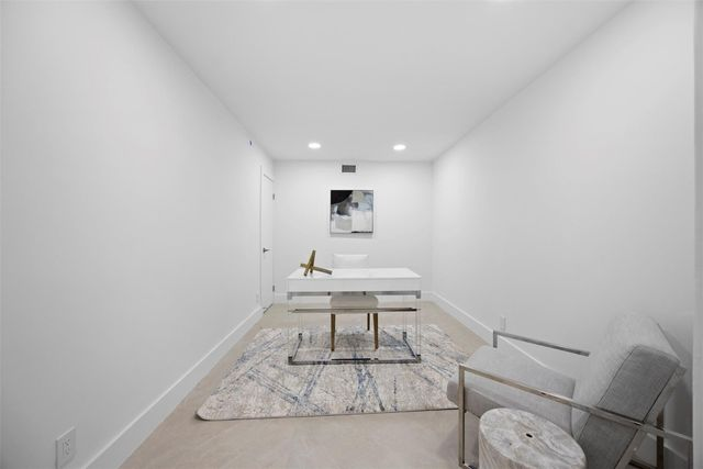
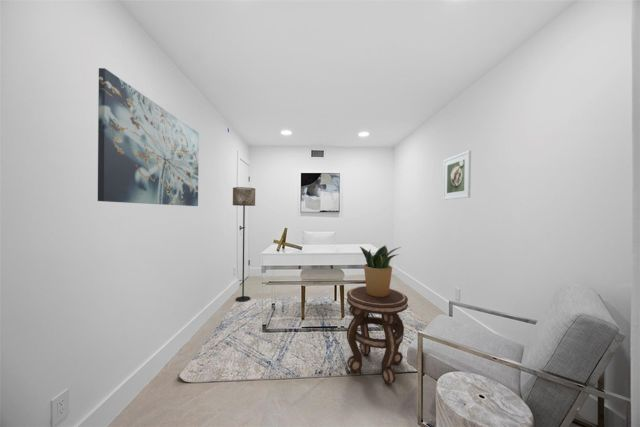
+ potted plant [359,244,402,297]
+ floor lamp [232,186,256,303]
+ side table [346,285,409,385]
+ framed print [442,149,472,201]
+ wall art [97,67,200,207]
